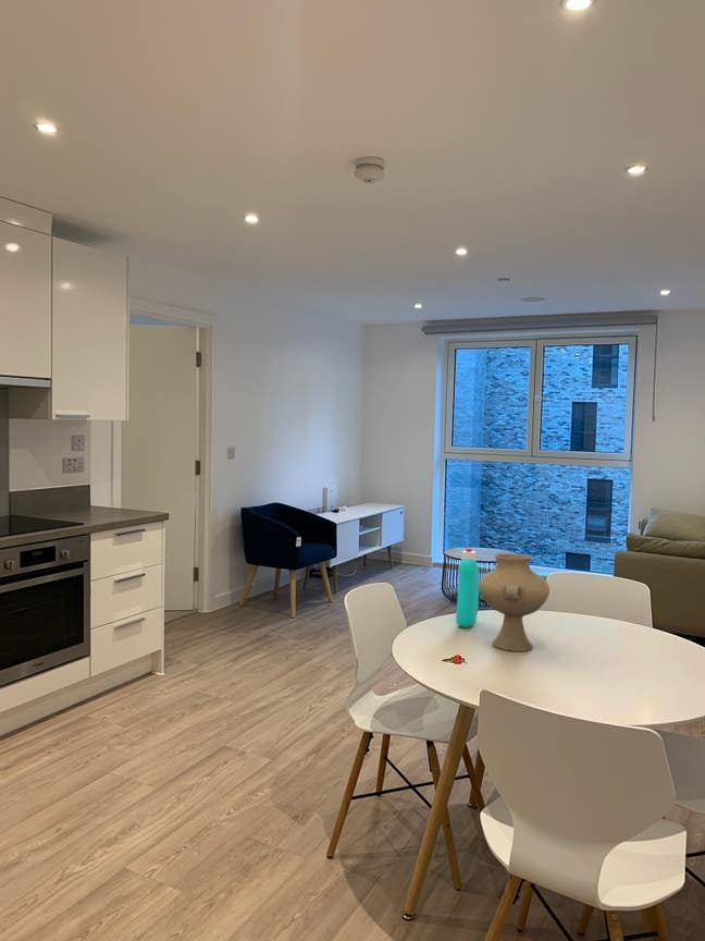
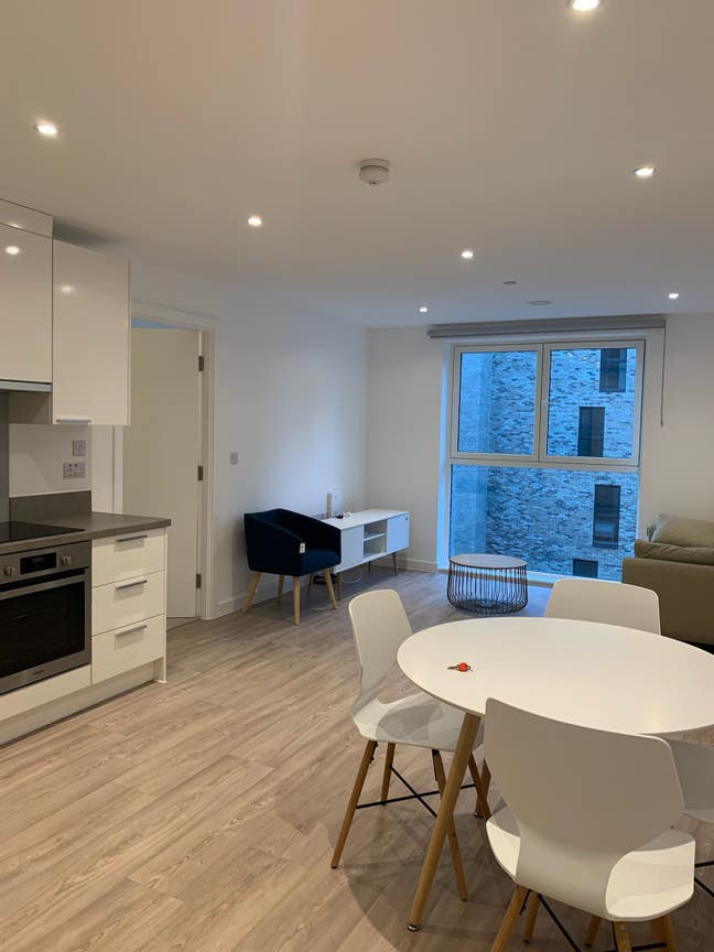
- bottle [455,547,480,628]
- vase [479,552,551,652]
